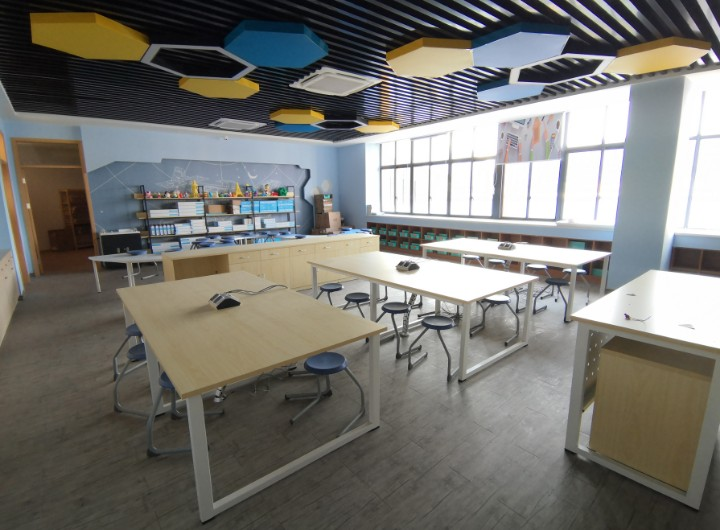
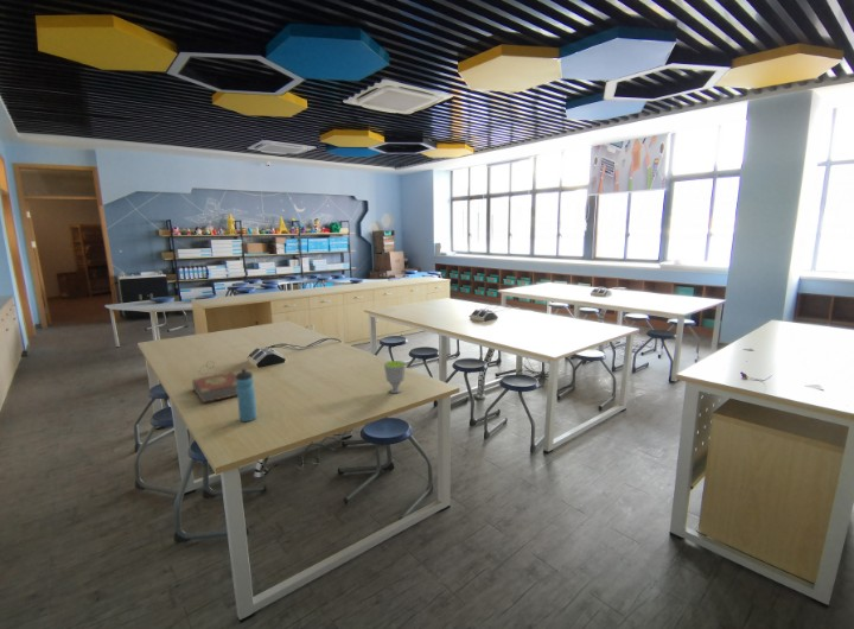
+ book [191,360,238,404]
+ cup [383,360,407,394]
+ water bottle [236,368,257,422]
